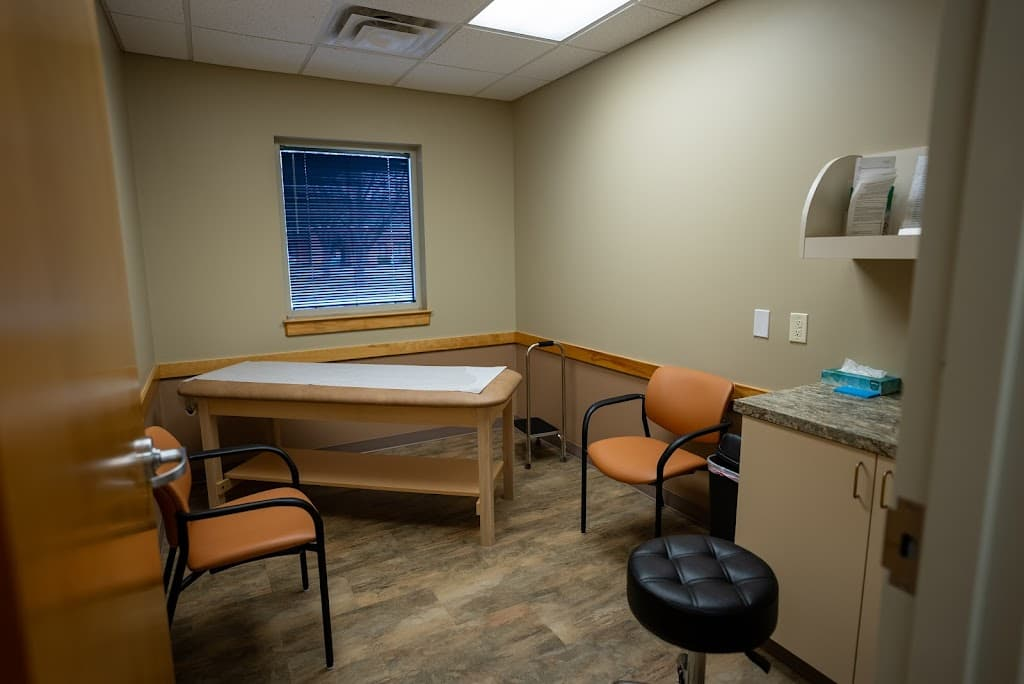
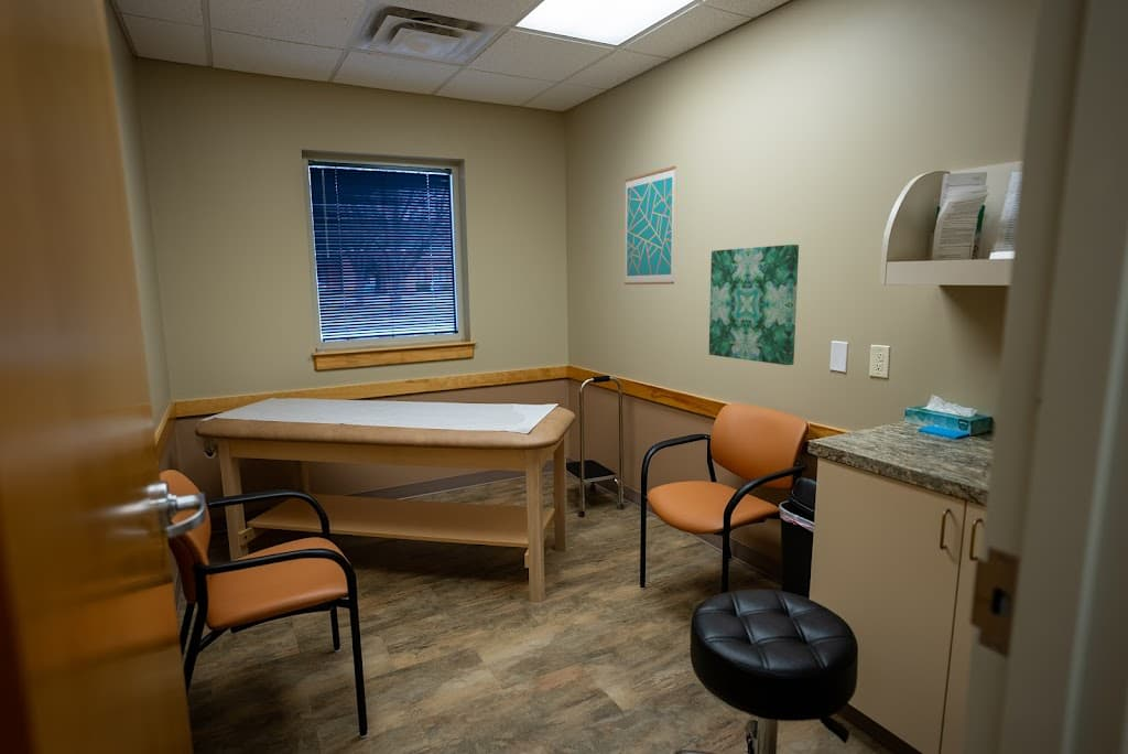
+ wall art [623,165,677,286]
+ wall art [708,244,800,366]
